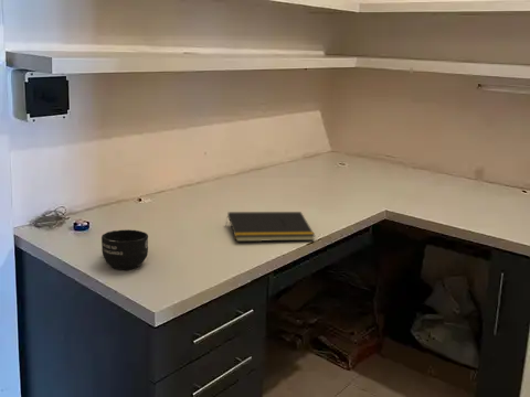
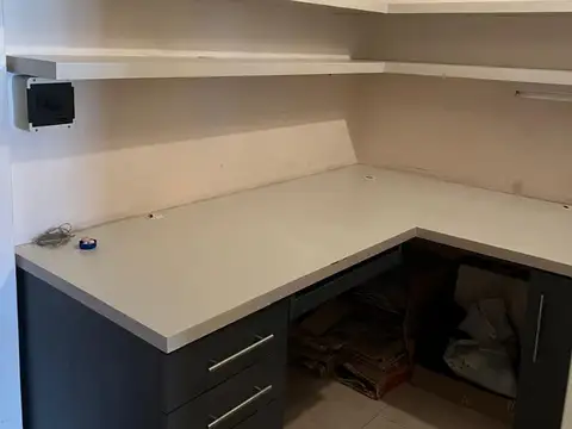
- mug [100,228,149,270]
- notepad [224,211,316,243]
